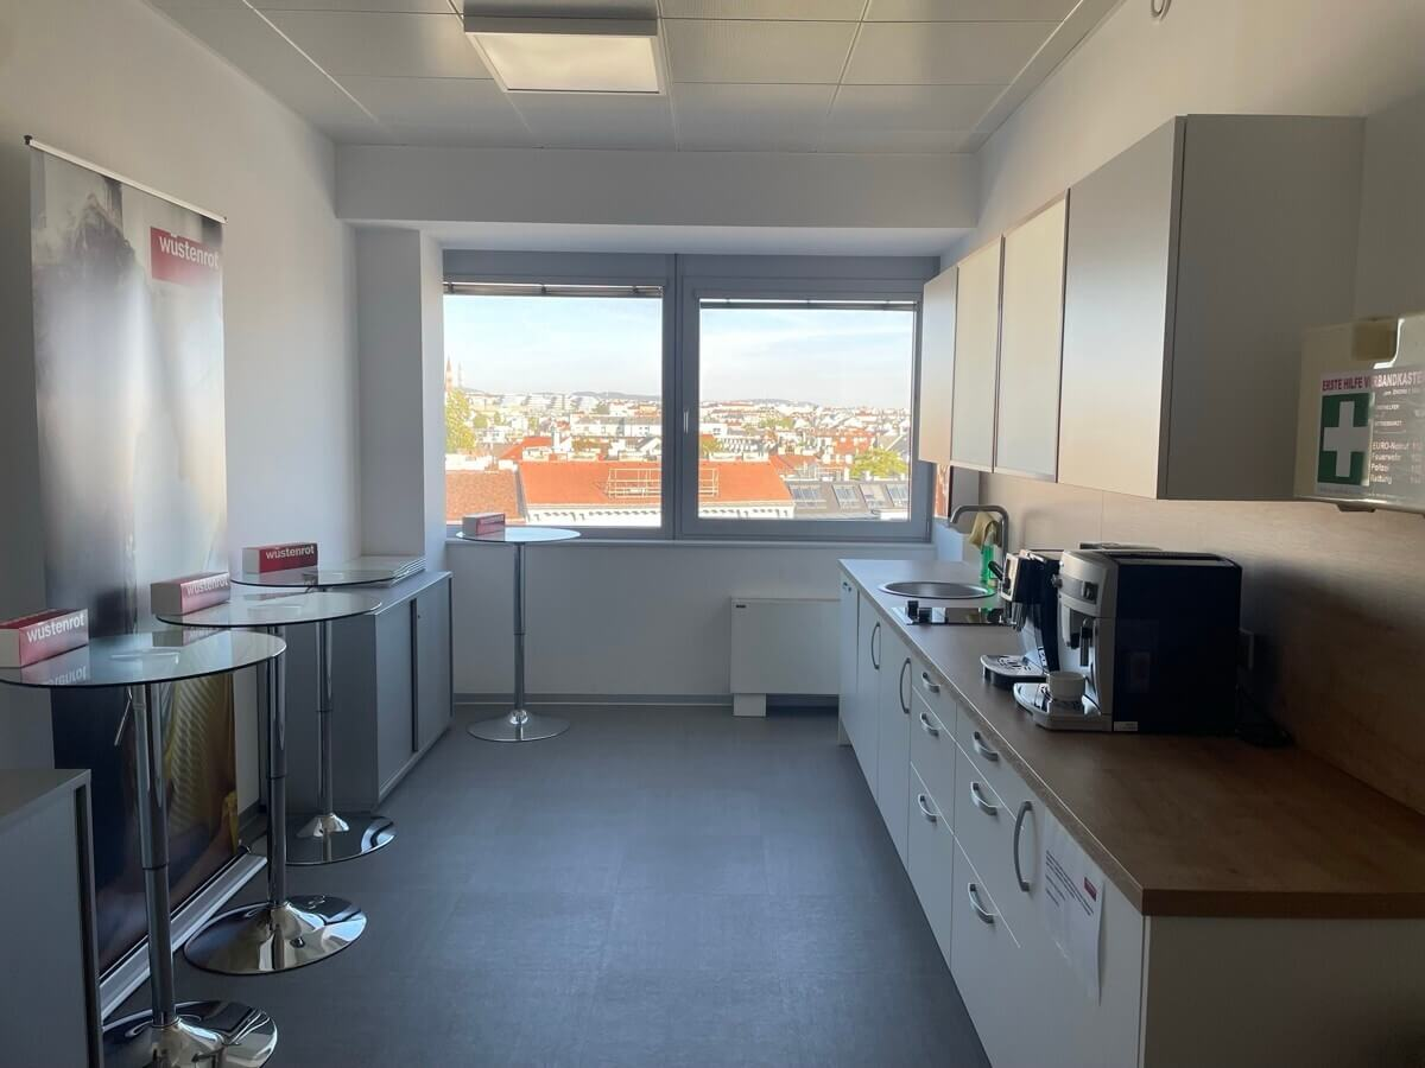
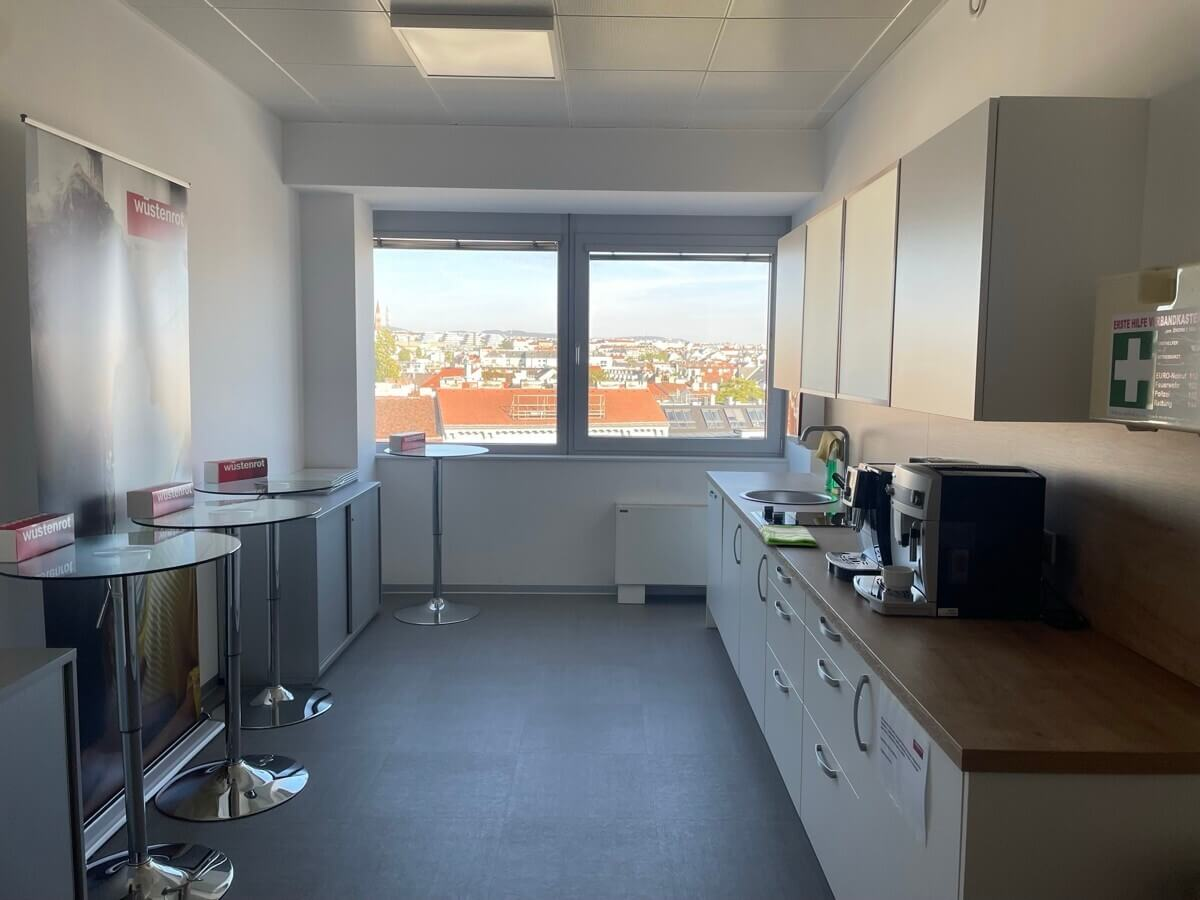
+ dish towel [758,523,818,547]
